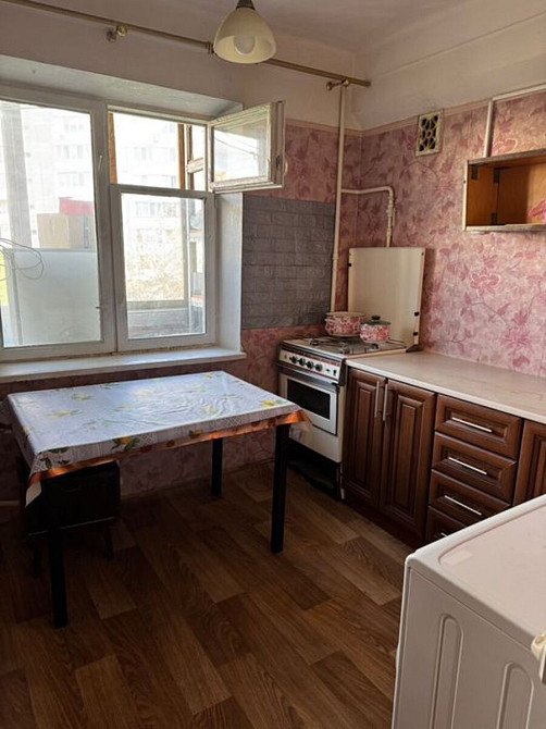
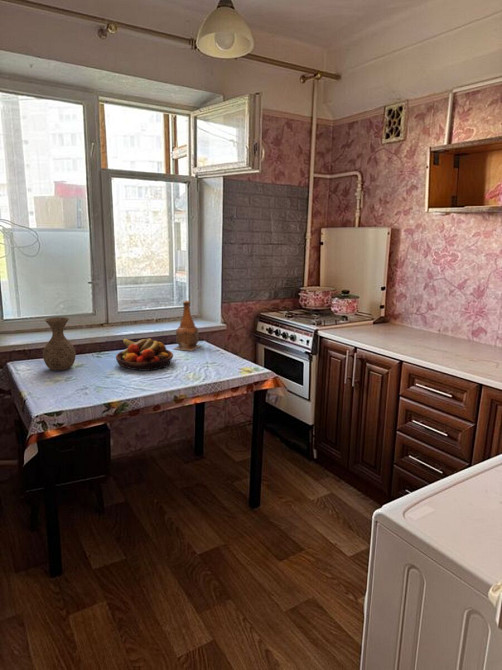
+ vase [42,316,77,372]
+ bottle [172,300,202,352]
+ fruit bowl [115,337,174,372]
